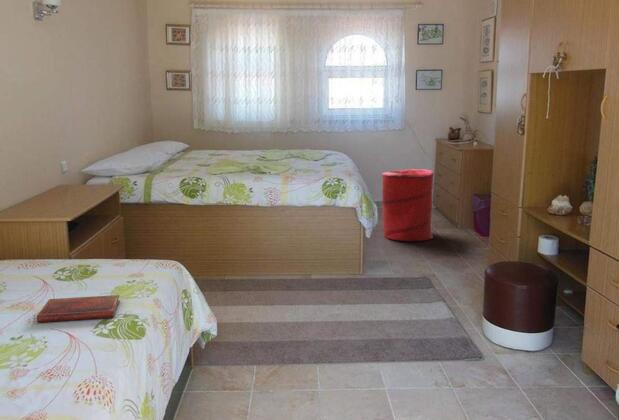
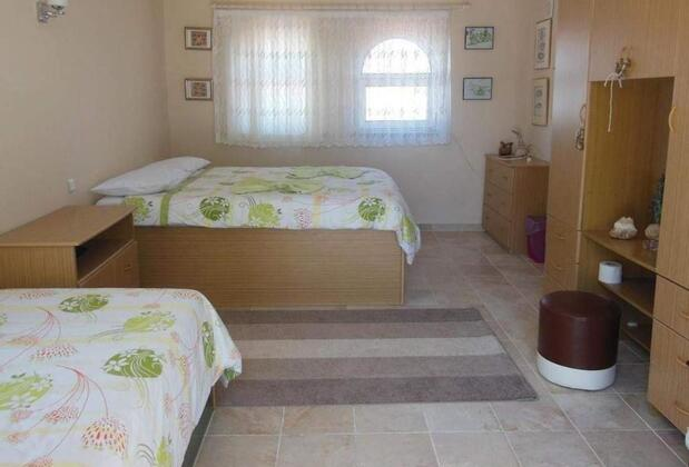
- diary [36,294,121,324]
- laundry hamper [381,168,435,242]
